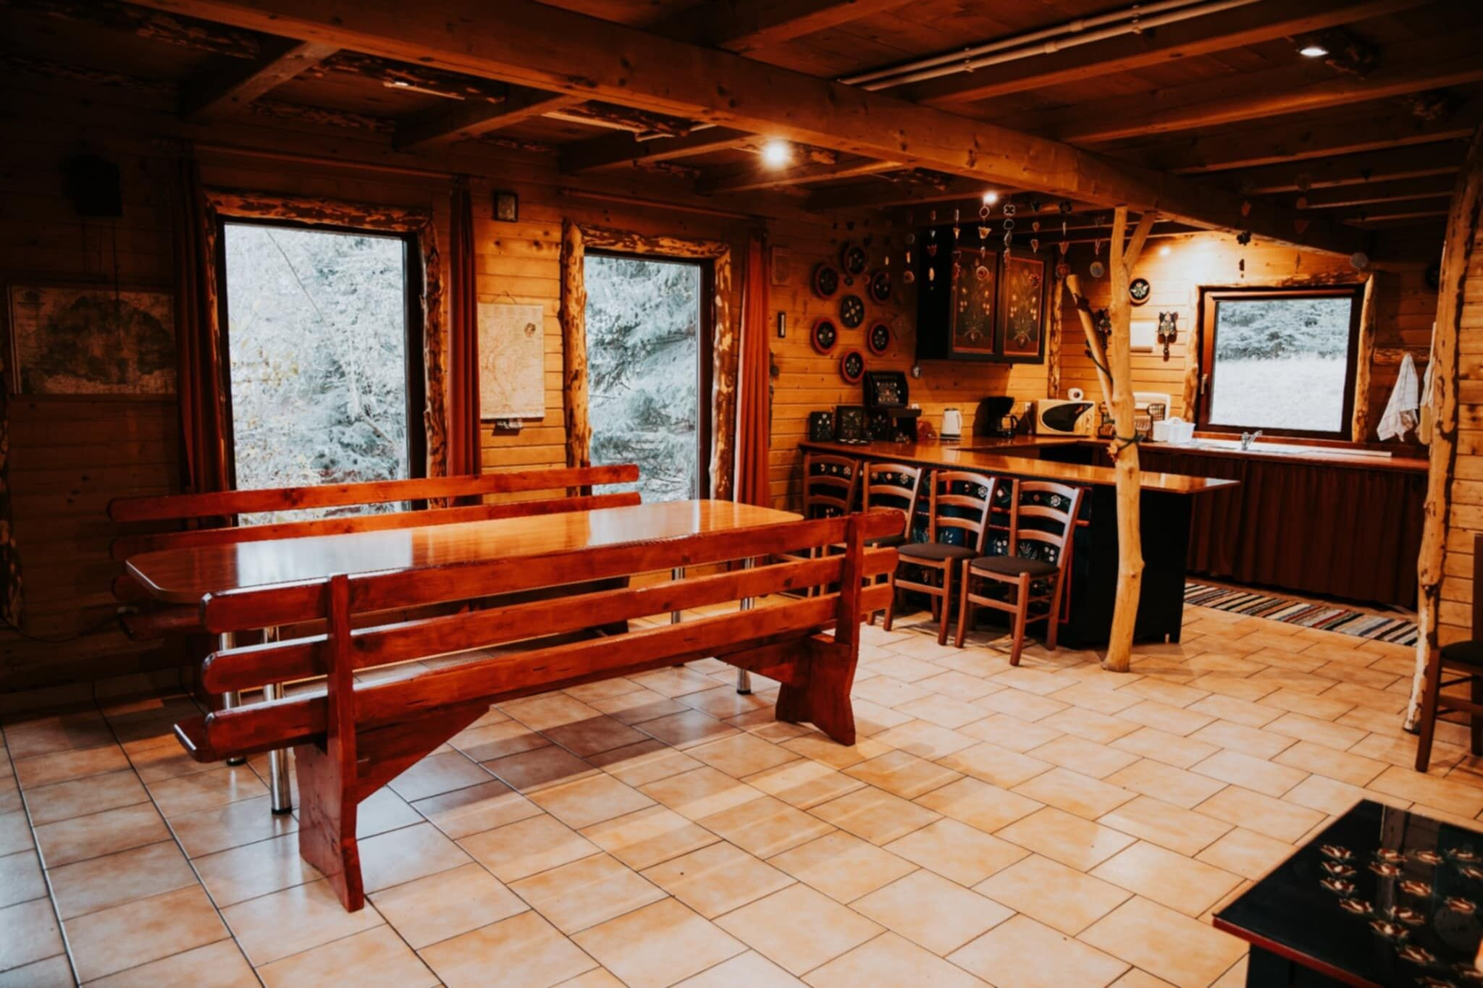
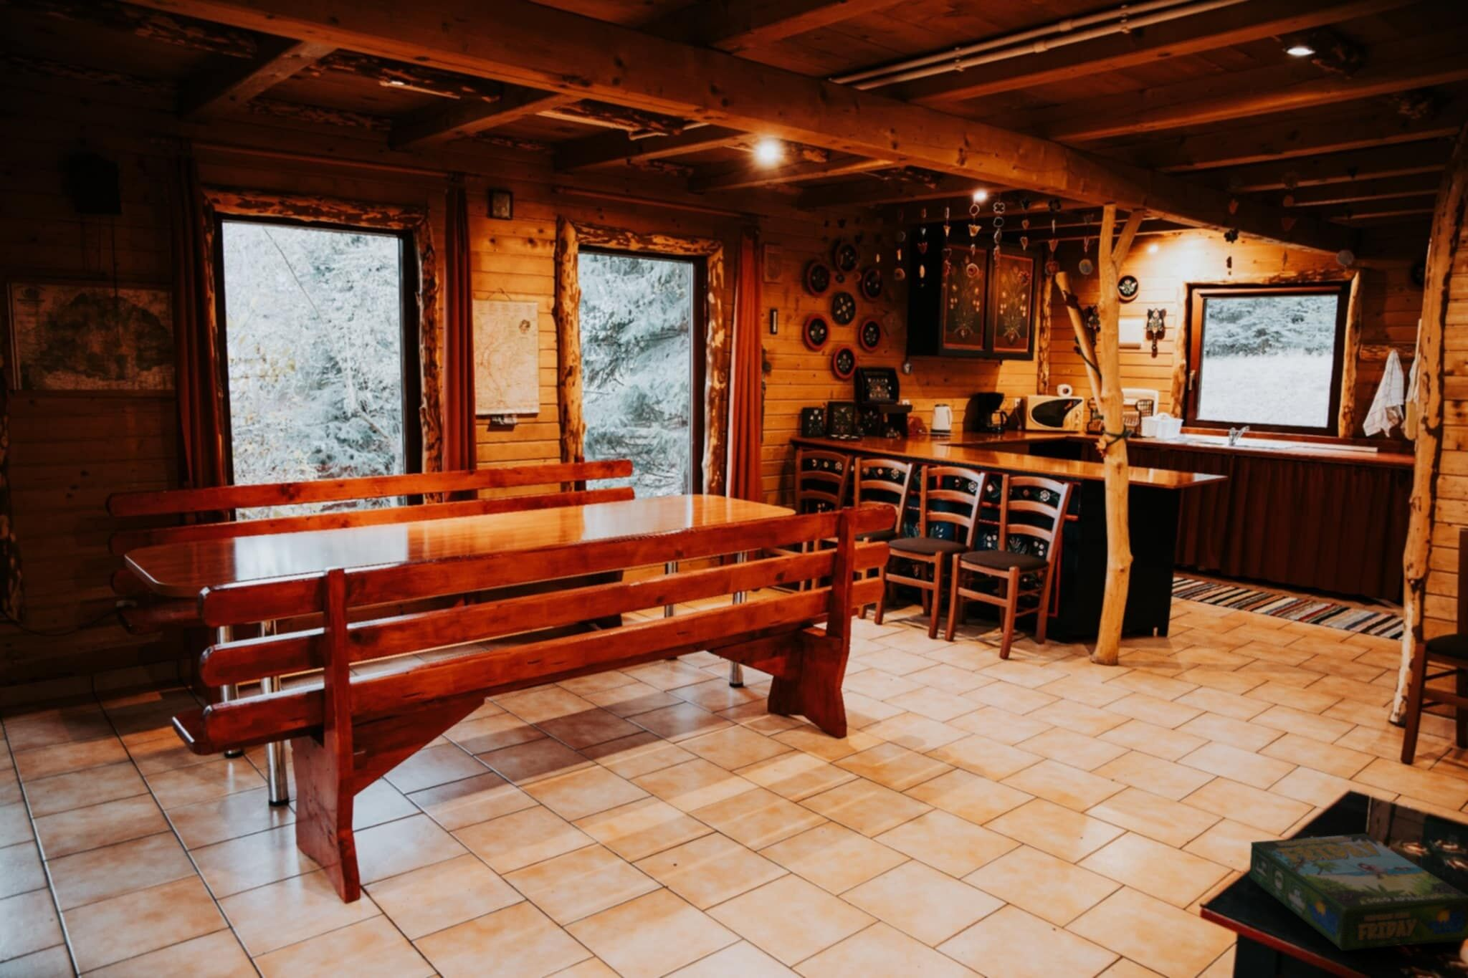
+ board game [1248,833,1468,952]
